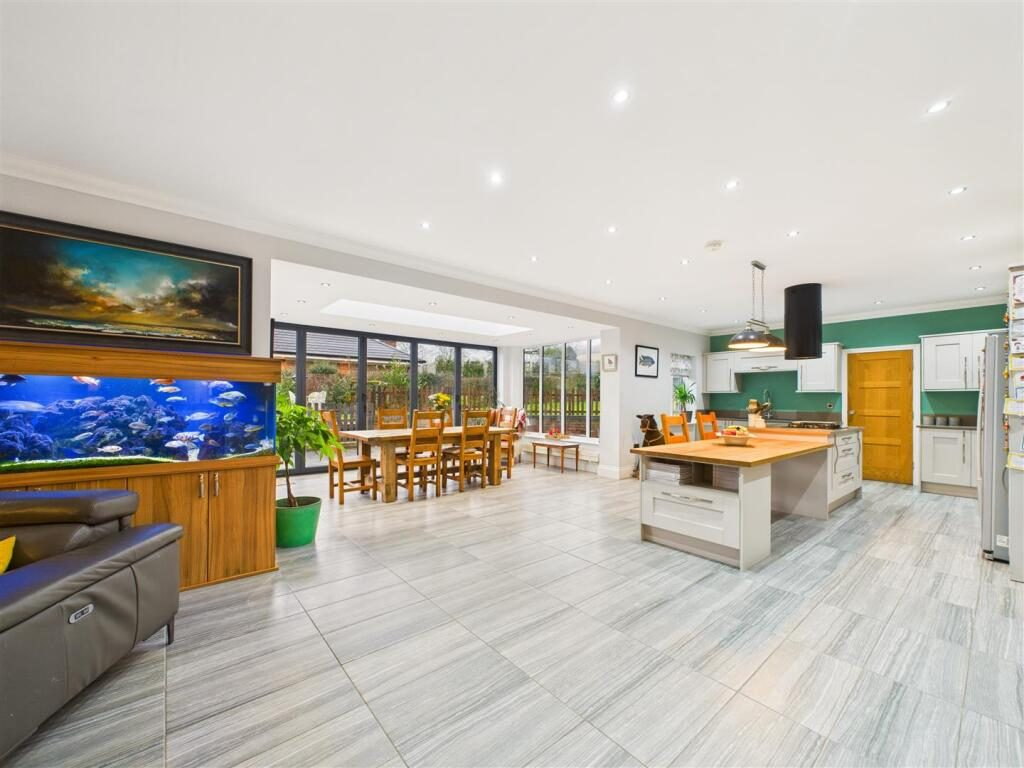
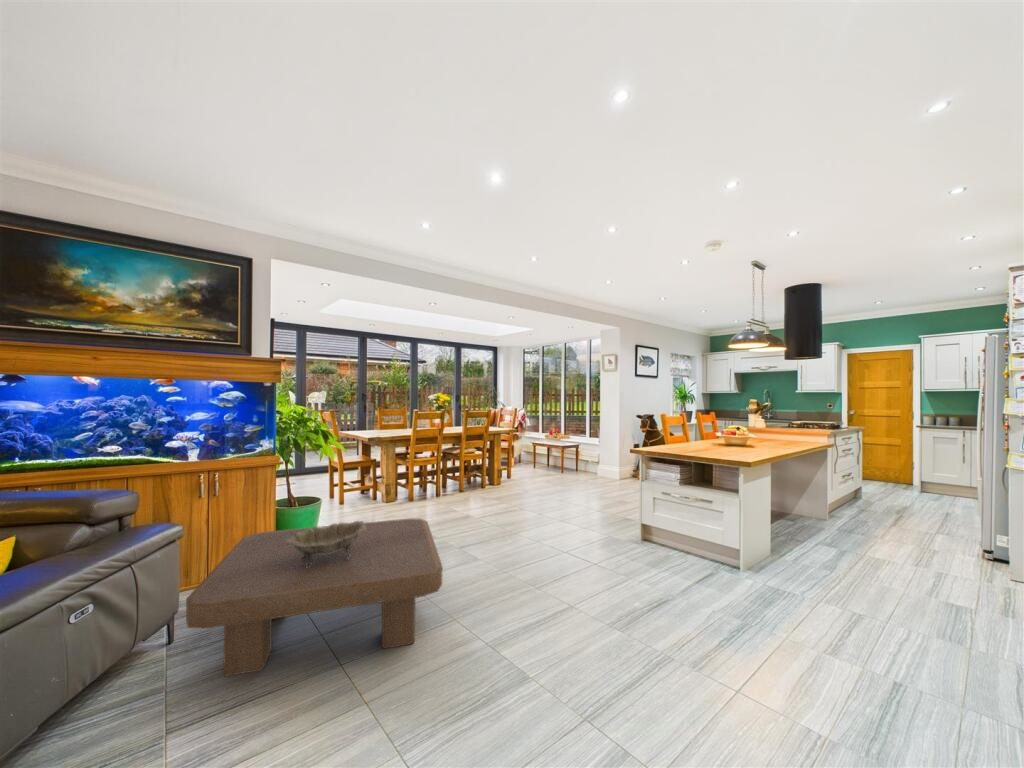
+ coffee table [185,518,443,677]
+ decorative bowl [287,520,366,568]
